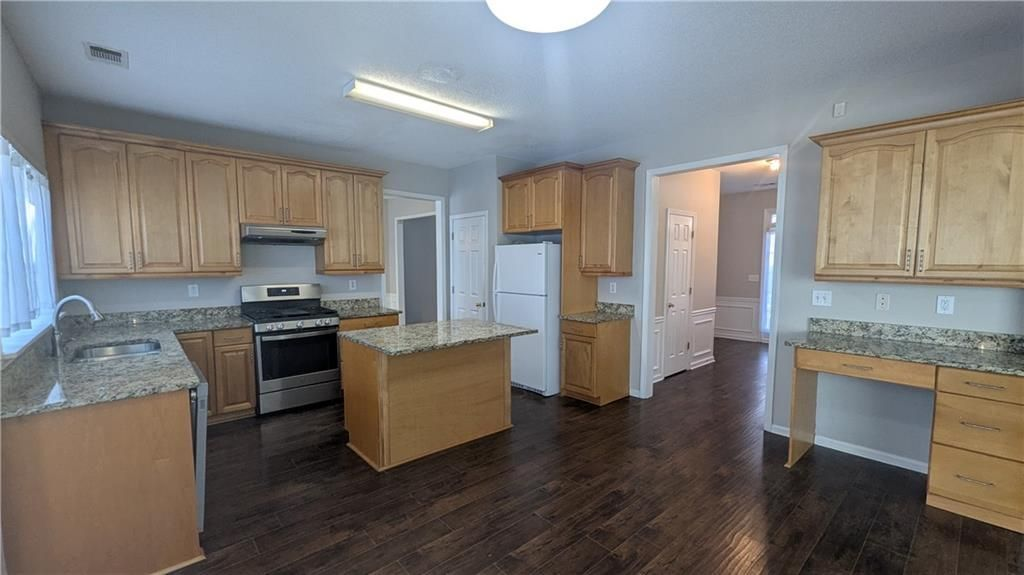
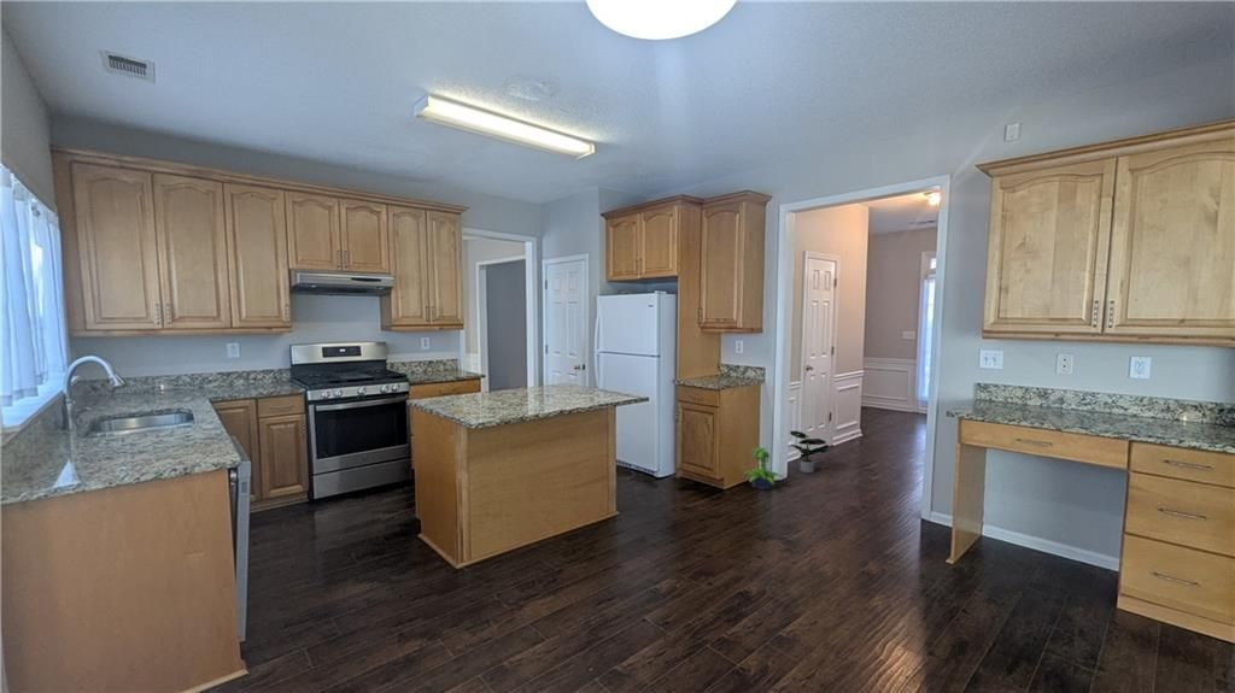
+ potted plant [789,430,830,474]
+ potted plant [742,446,785,491]
